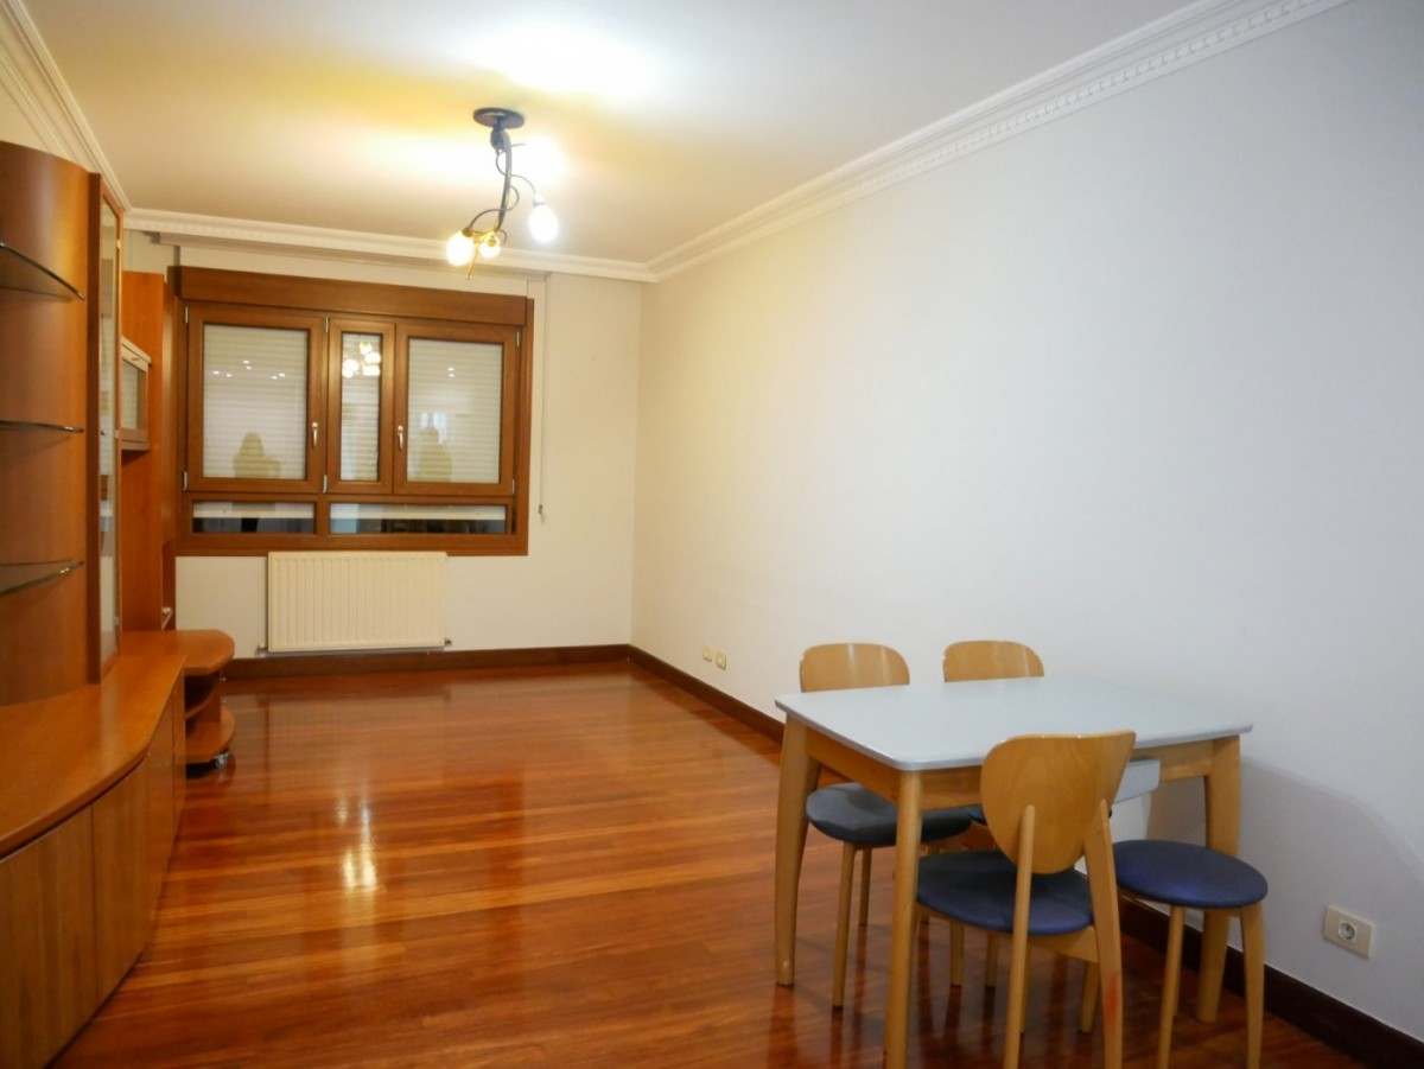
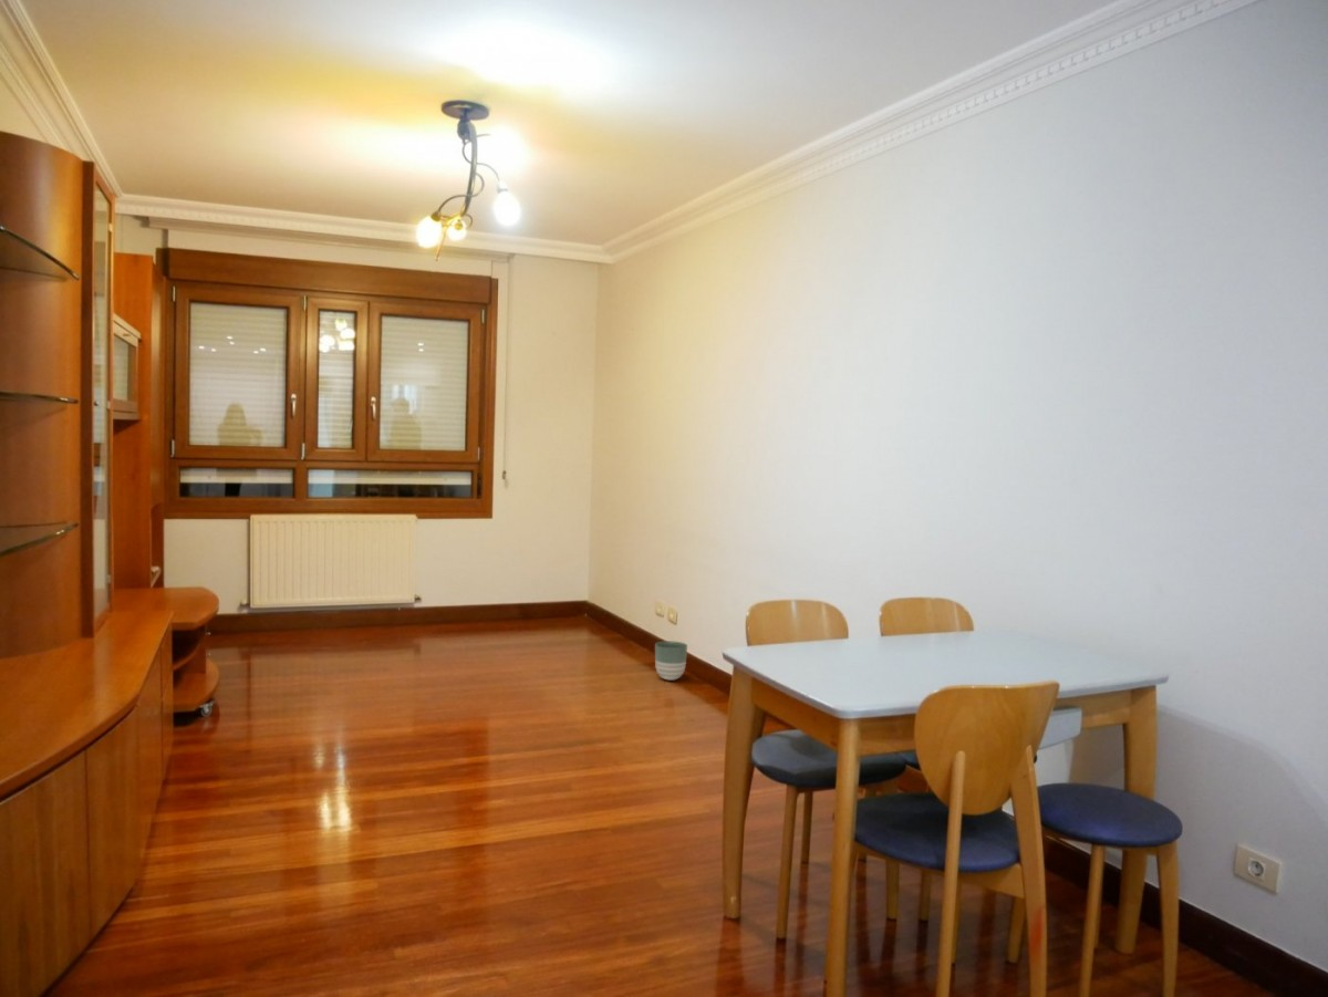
+ planter [654,640,688,682]
